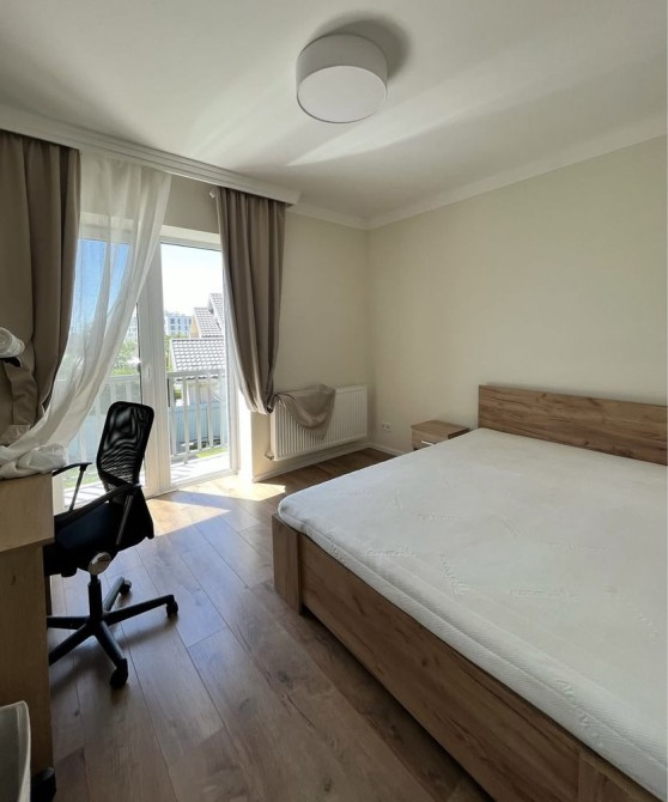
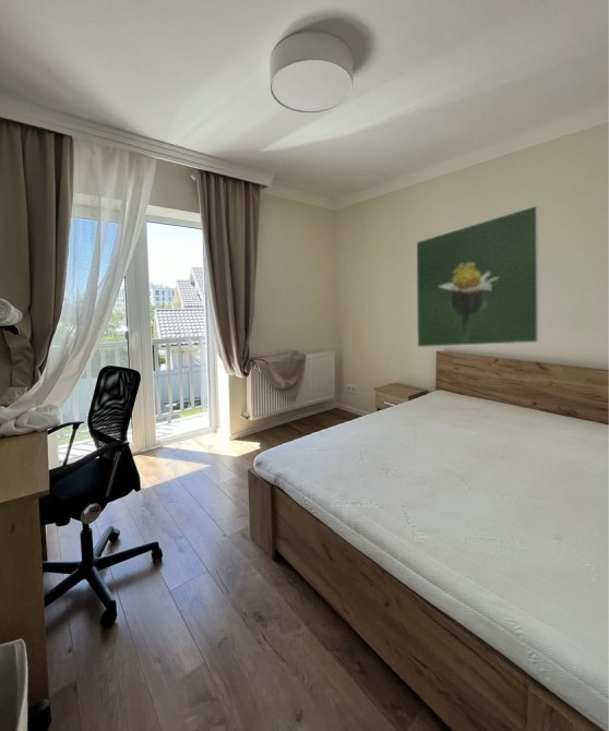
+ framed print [415,204,540,348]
